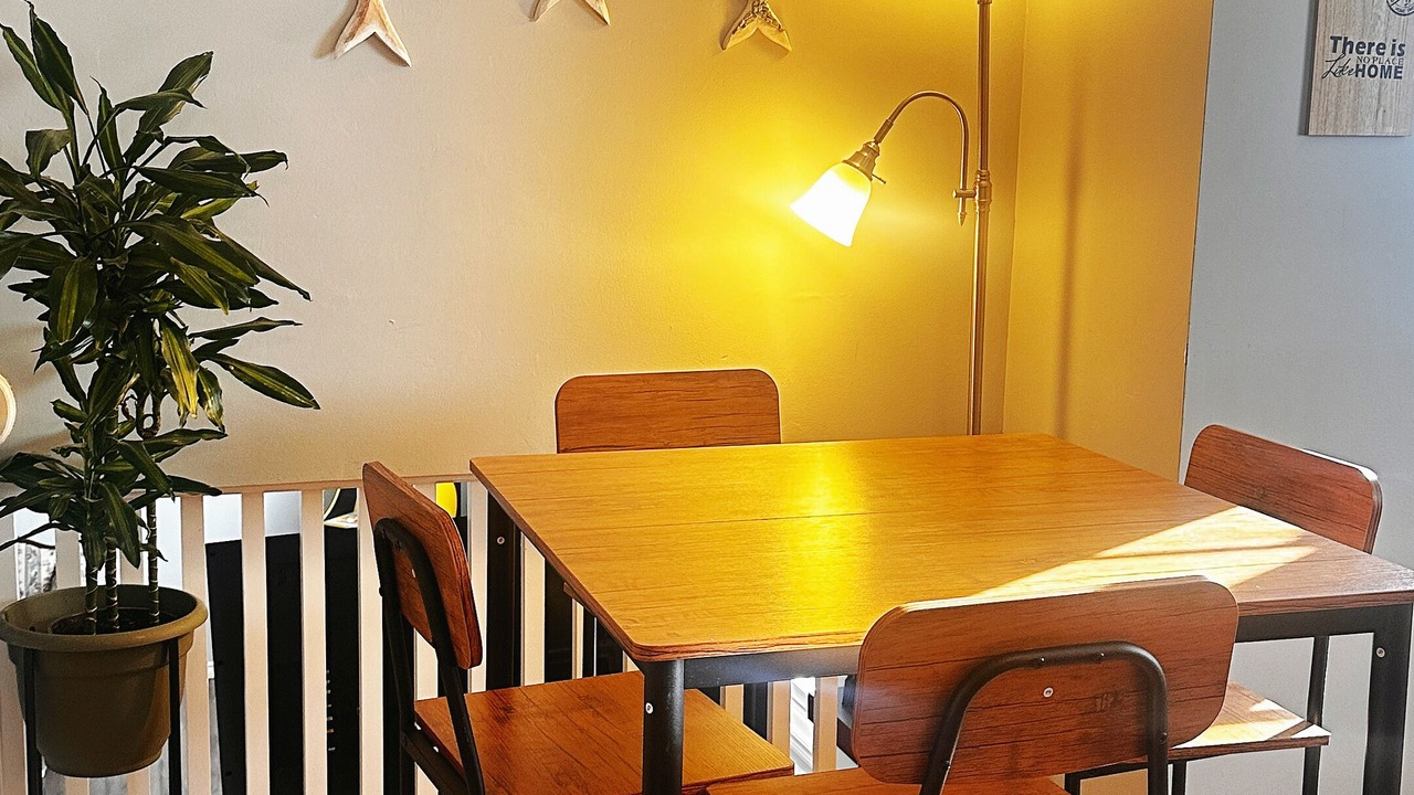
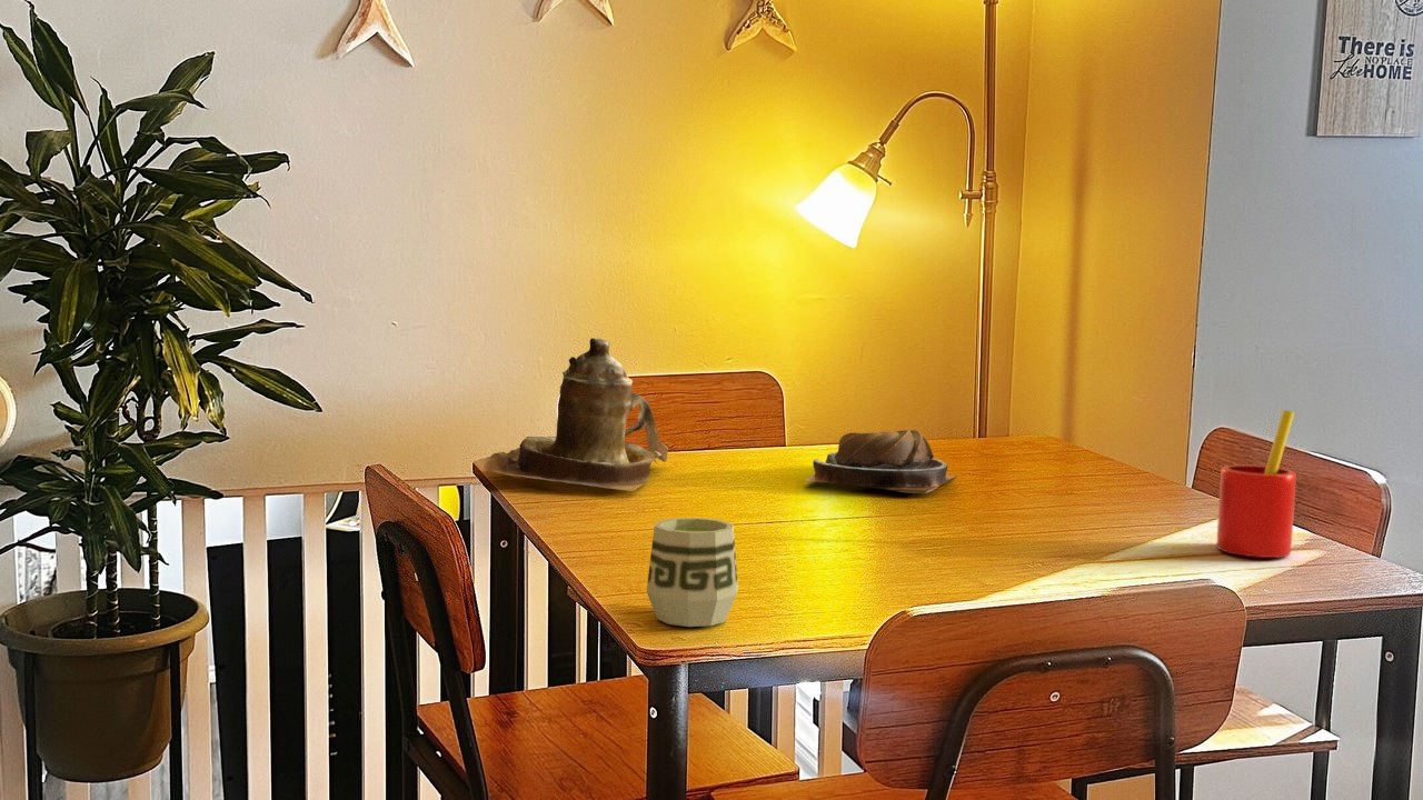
+ cup [646,517,739,628]
+ straw [1215,409,1297,559]
+ teapot [472,337,669,492]
+ pastry [803,429,957,494]
